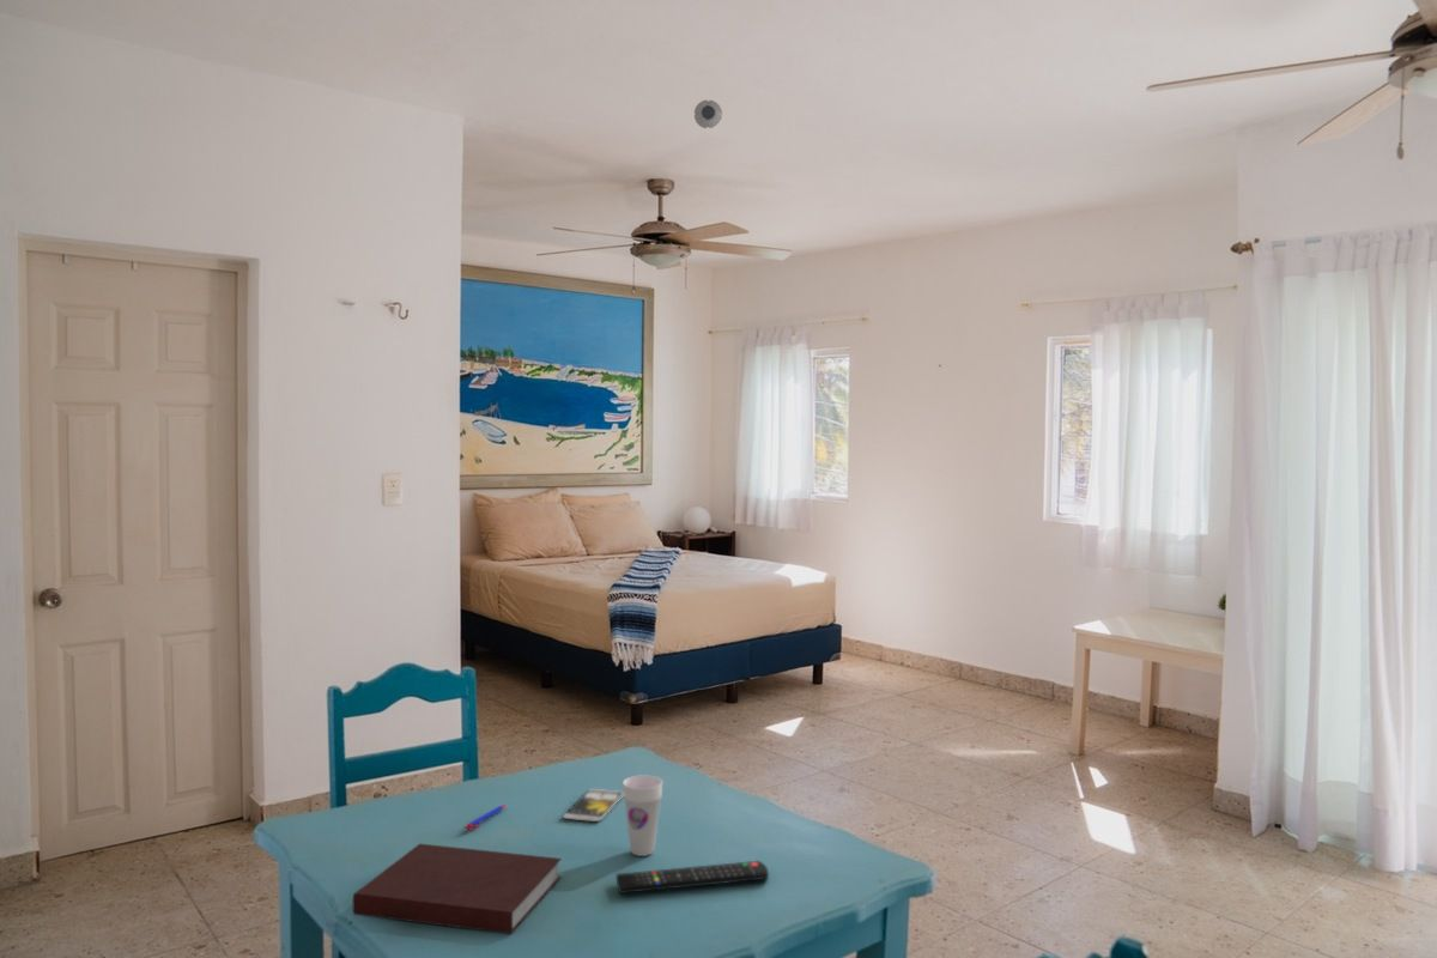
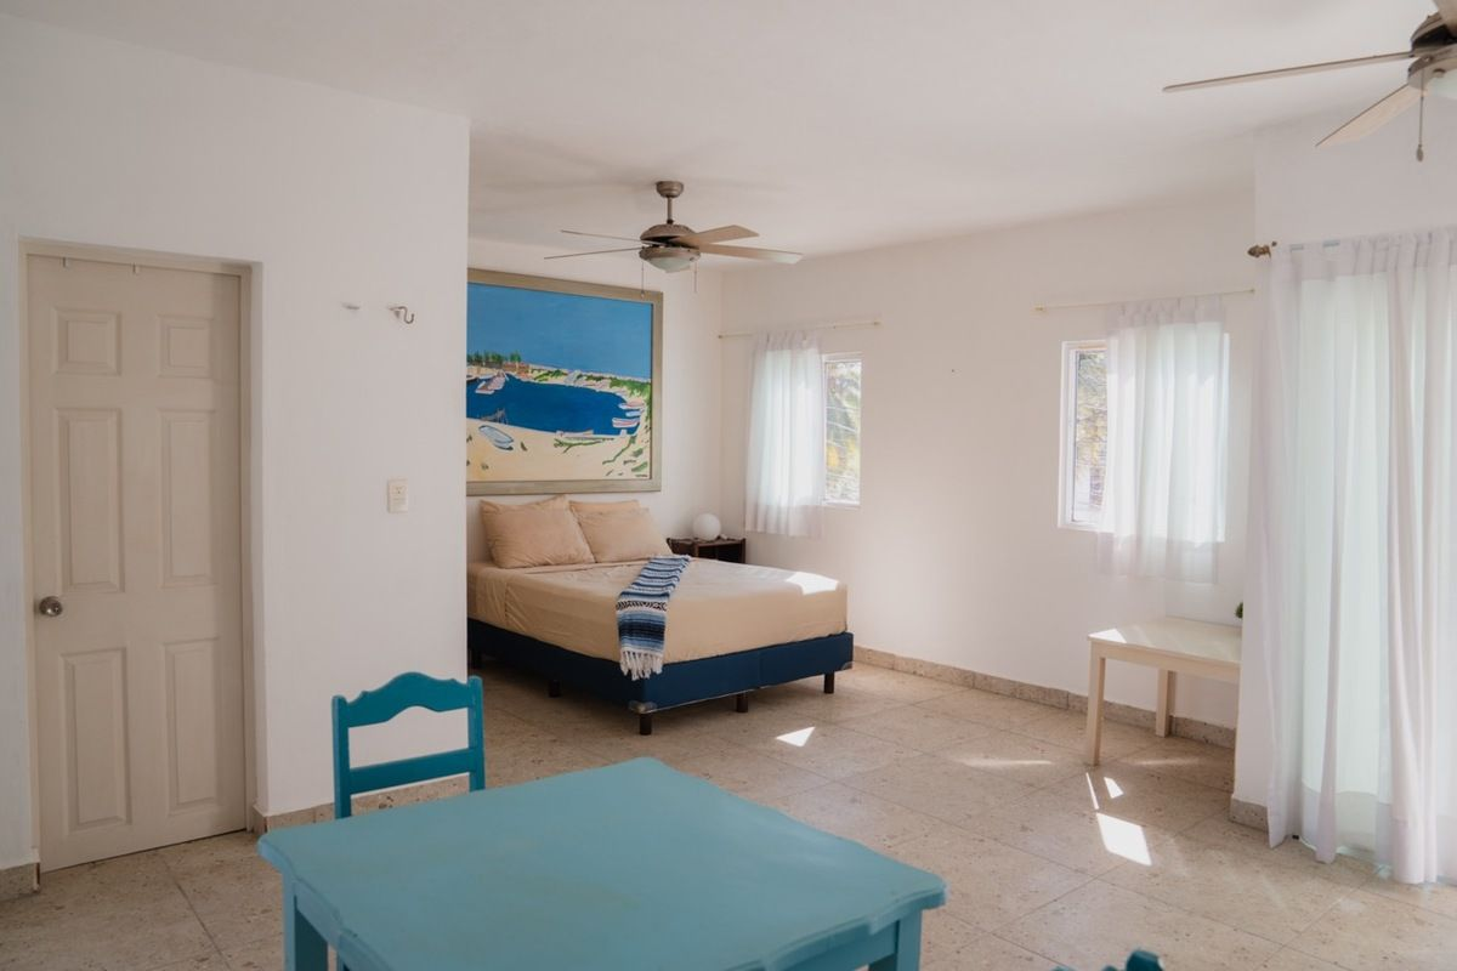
- smartphone [562,788,624,823]
- notebook [352,842,563,935]
- cup [622,774,665,857]
- smoke detector [693,98,723,129]
- pen [463,804,508,831]
- remote control [616,860,770,895]
